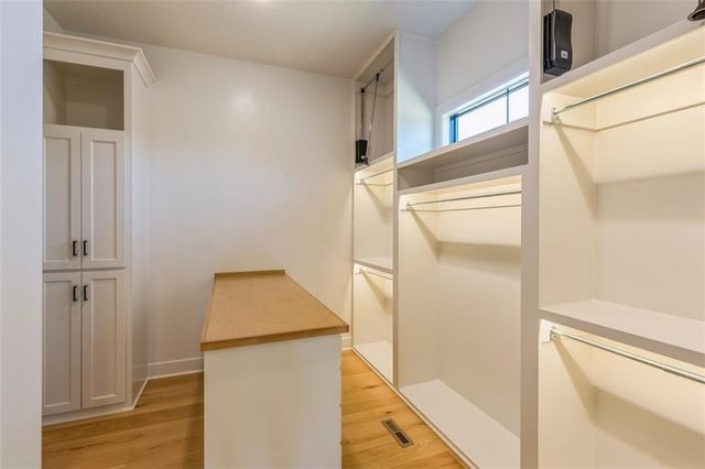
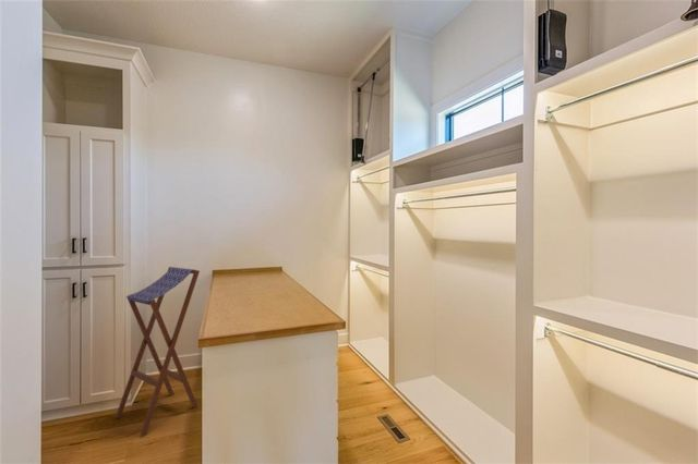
+ stool [115,266,201,436]
